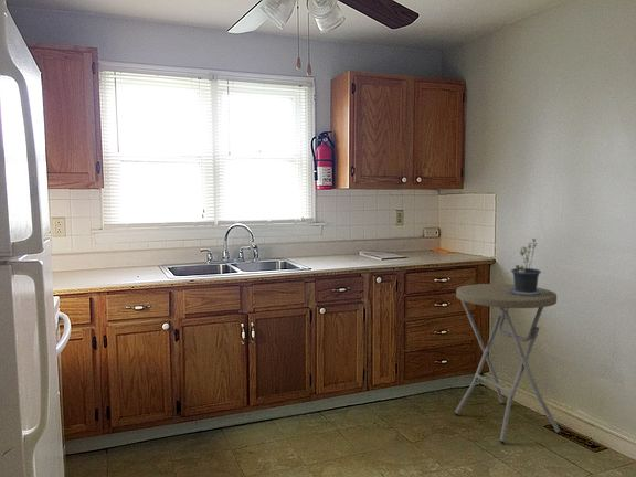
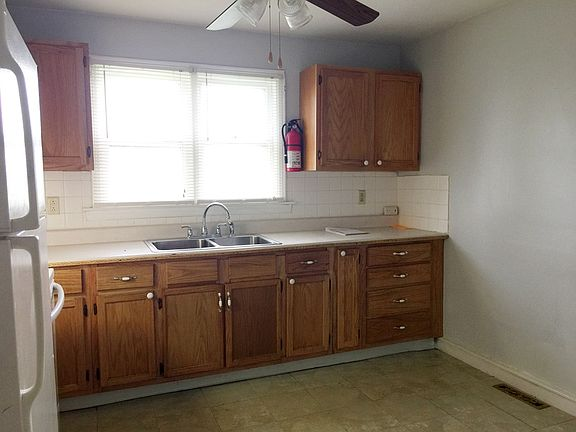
- side table [454,283,562,444]
- potted plant [509,237,543,298]
